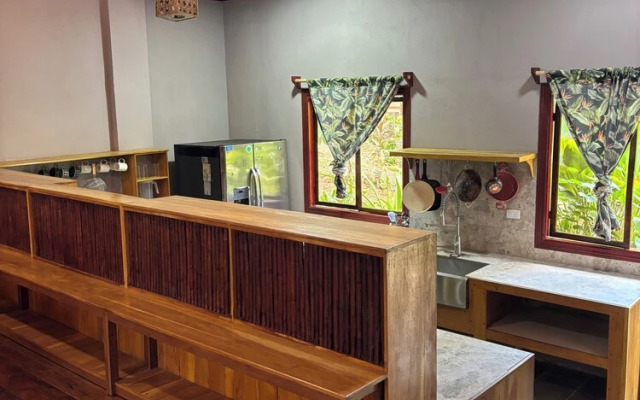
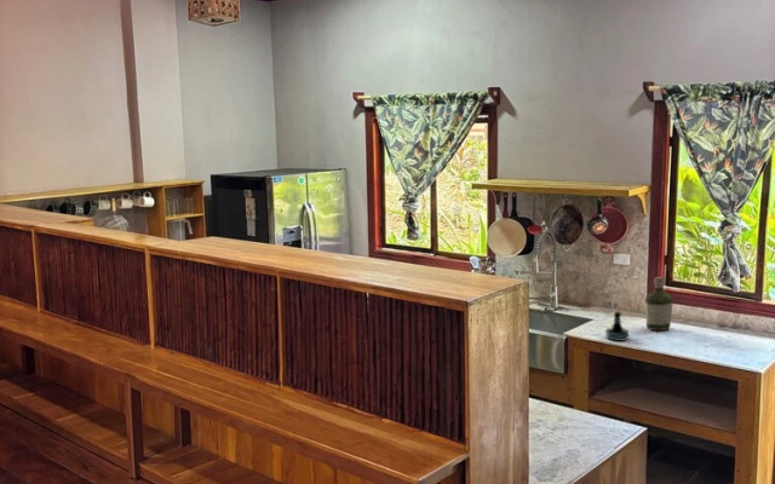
+ bottle [644,276,673,332]
+ tequila bottle [604,310,630,342]
